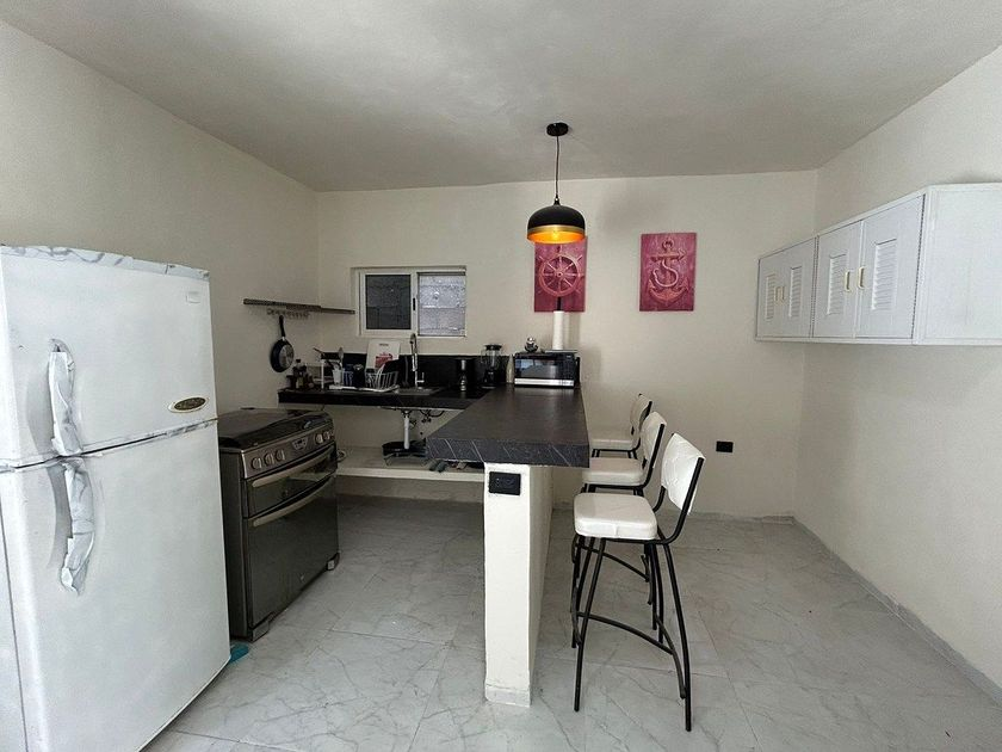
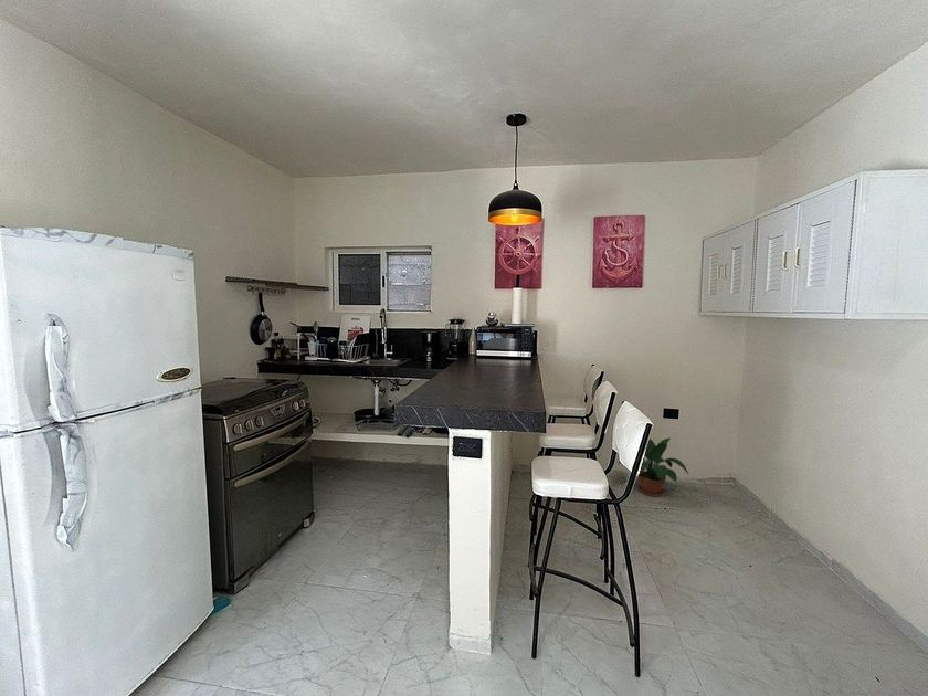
+ potted plant [616,437,689,497]
